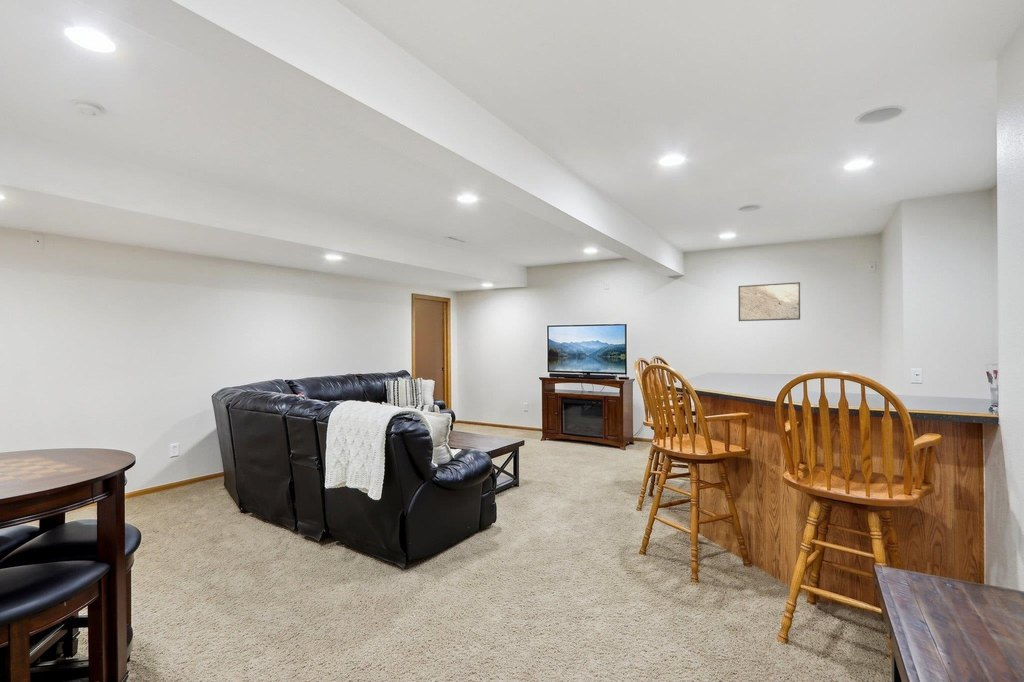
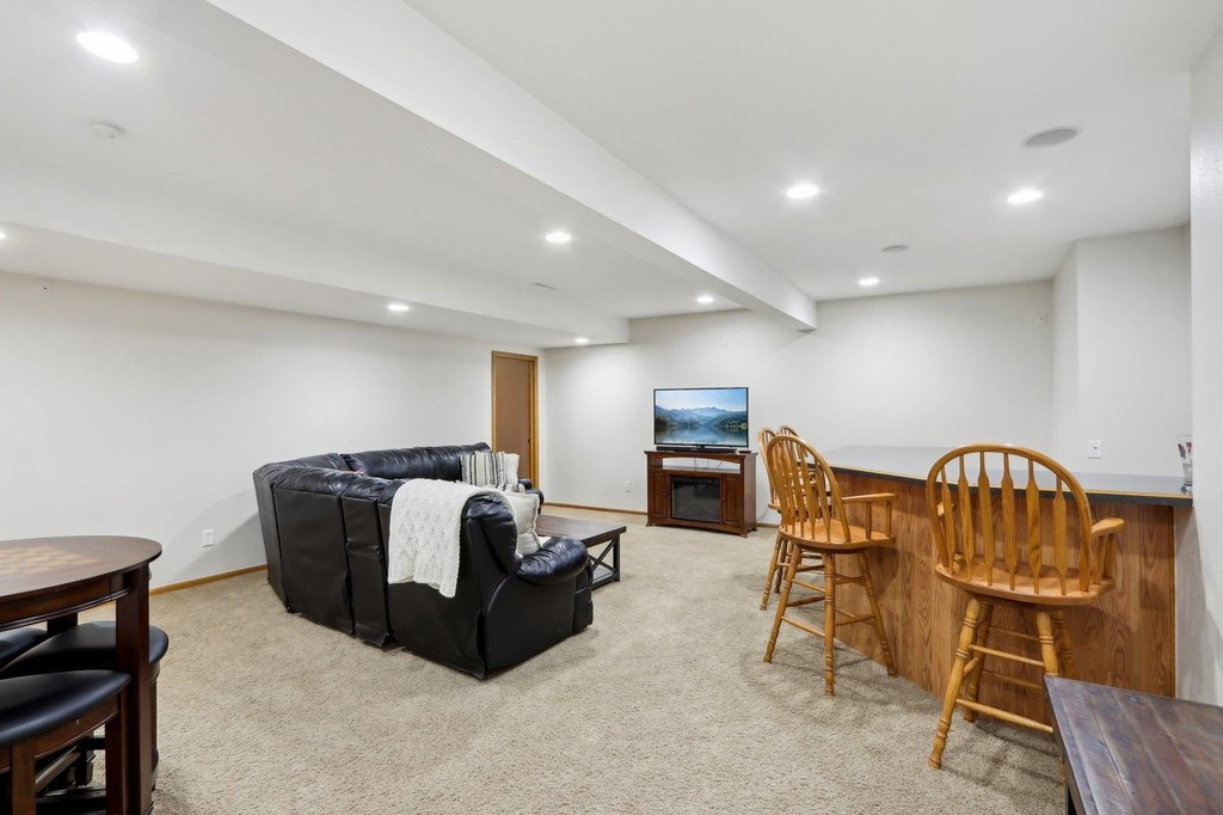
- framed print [737,281,801,322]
